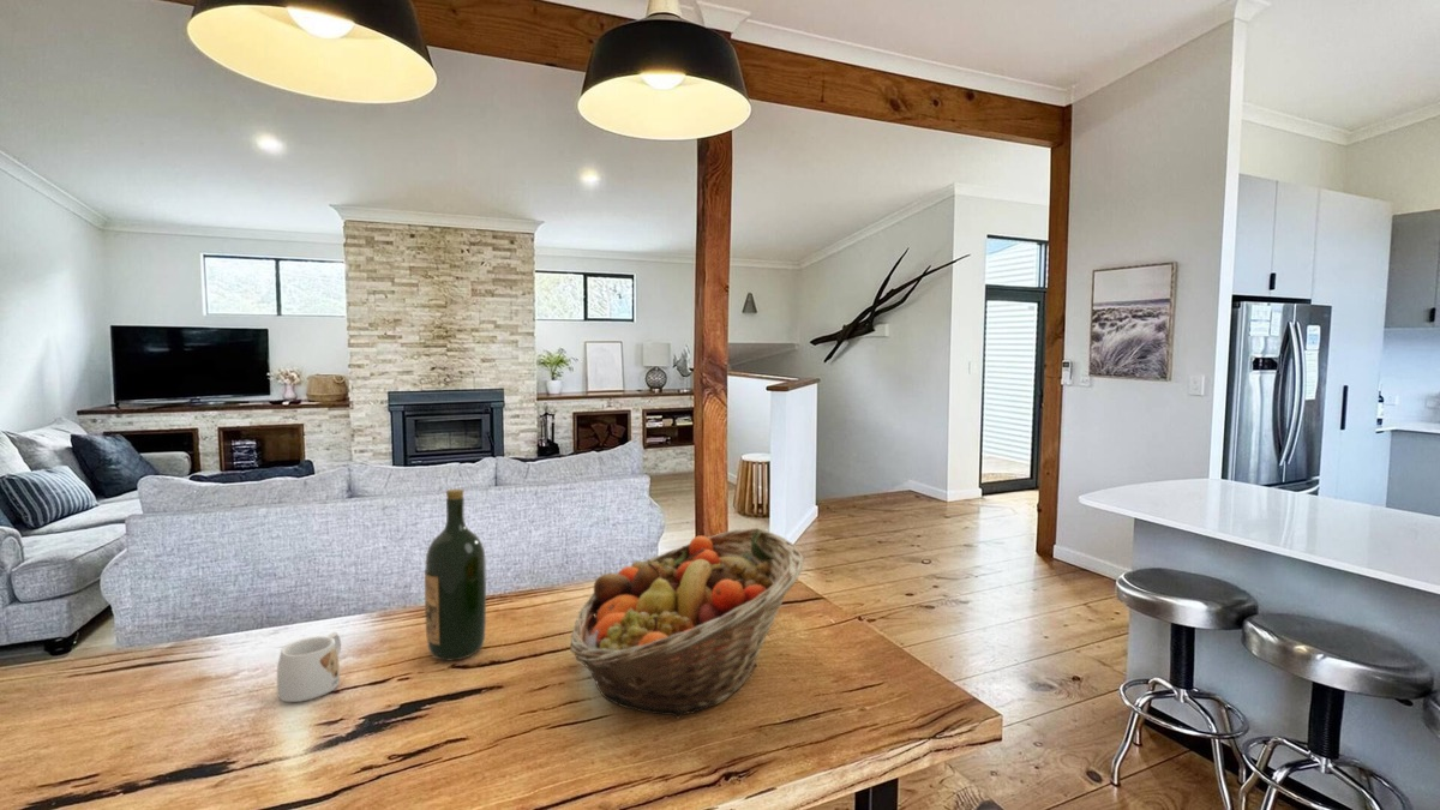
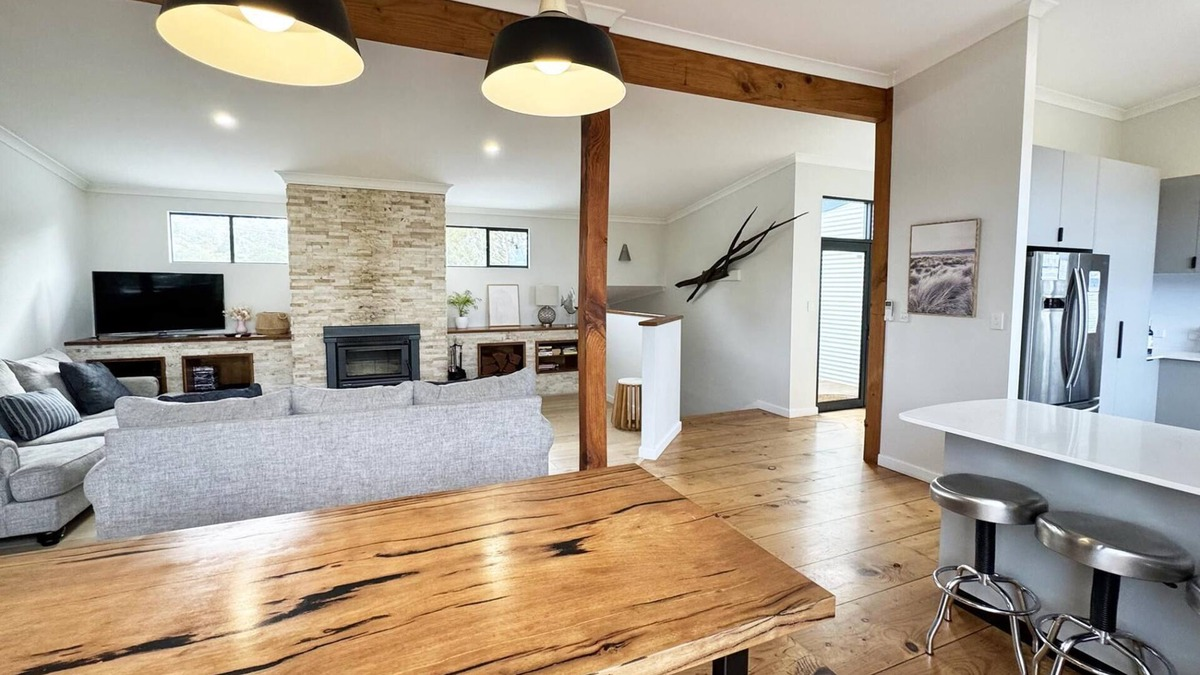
- fruit basket [569,527,805,720]
- mug [276,631,342,703]
- wine bottle [424,488,487,662]
